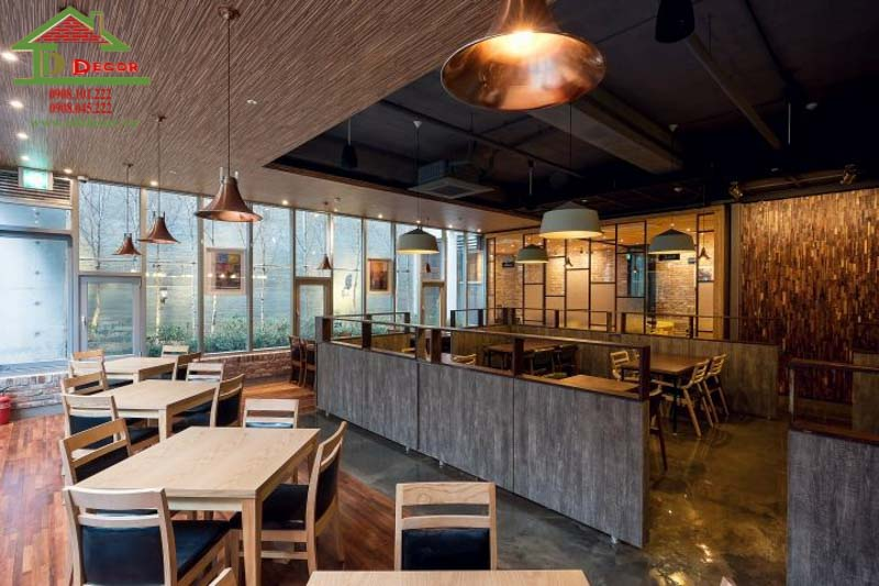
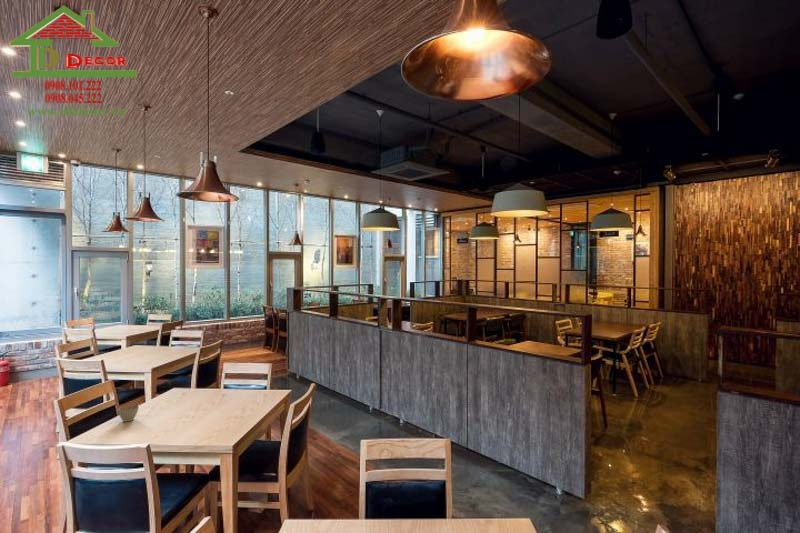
+ flower pot [117,404,140,423]
